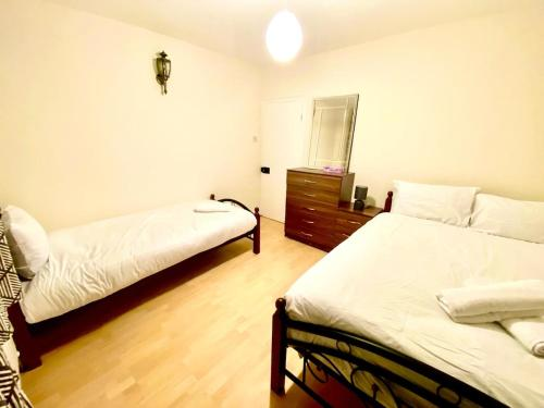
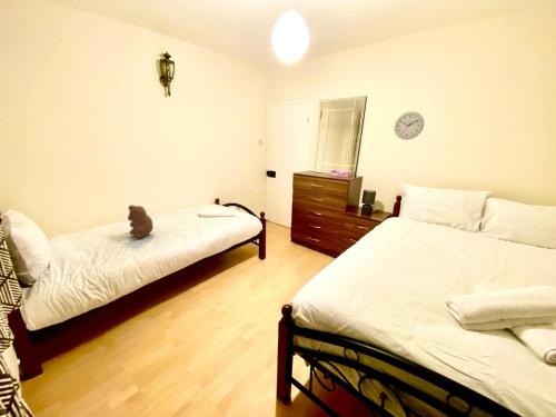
+ teddy bear [127,205,155,240]
+ wall clock [393,110,425,141]
